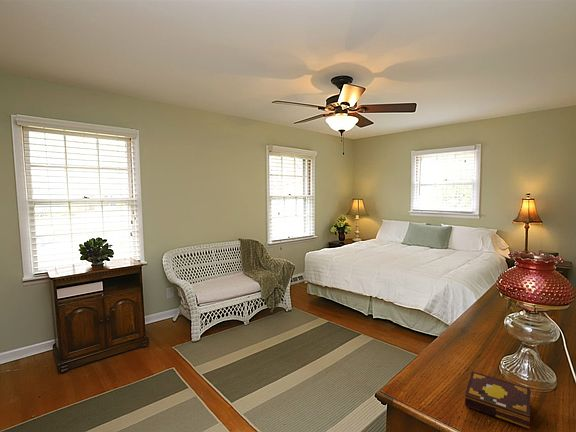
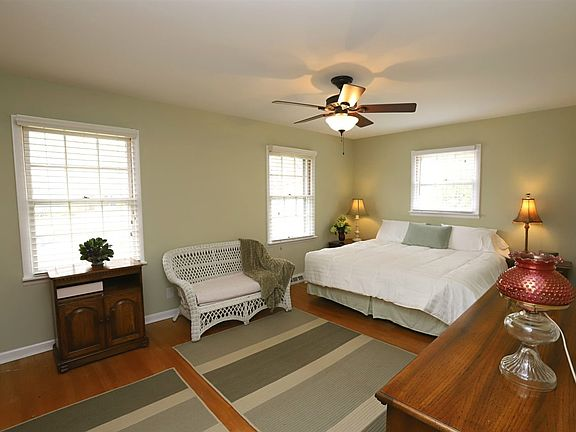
- book [464,370,531,430]
